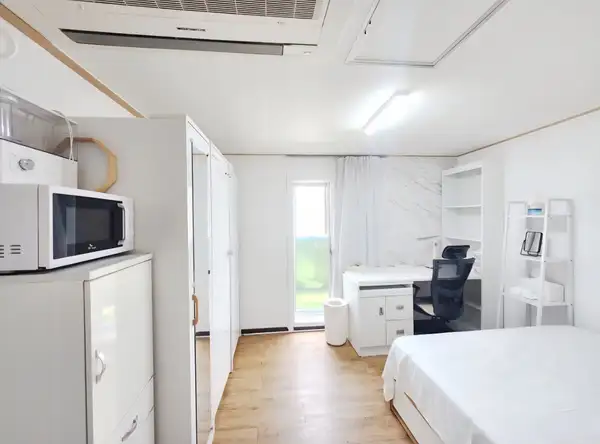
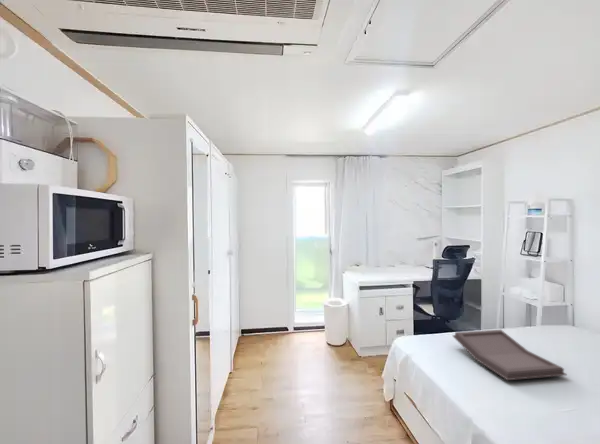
+ serving tray [452,329,568,381]
